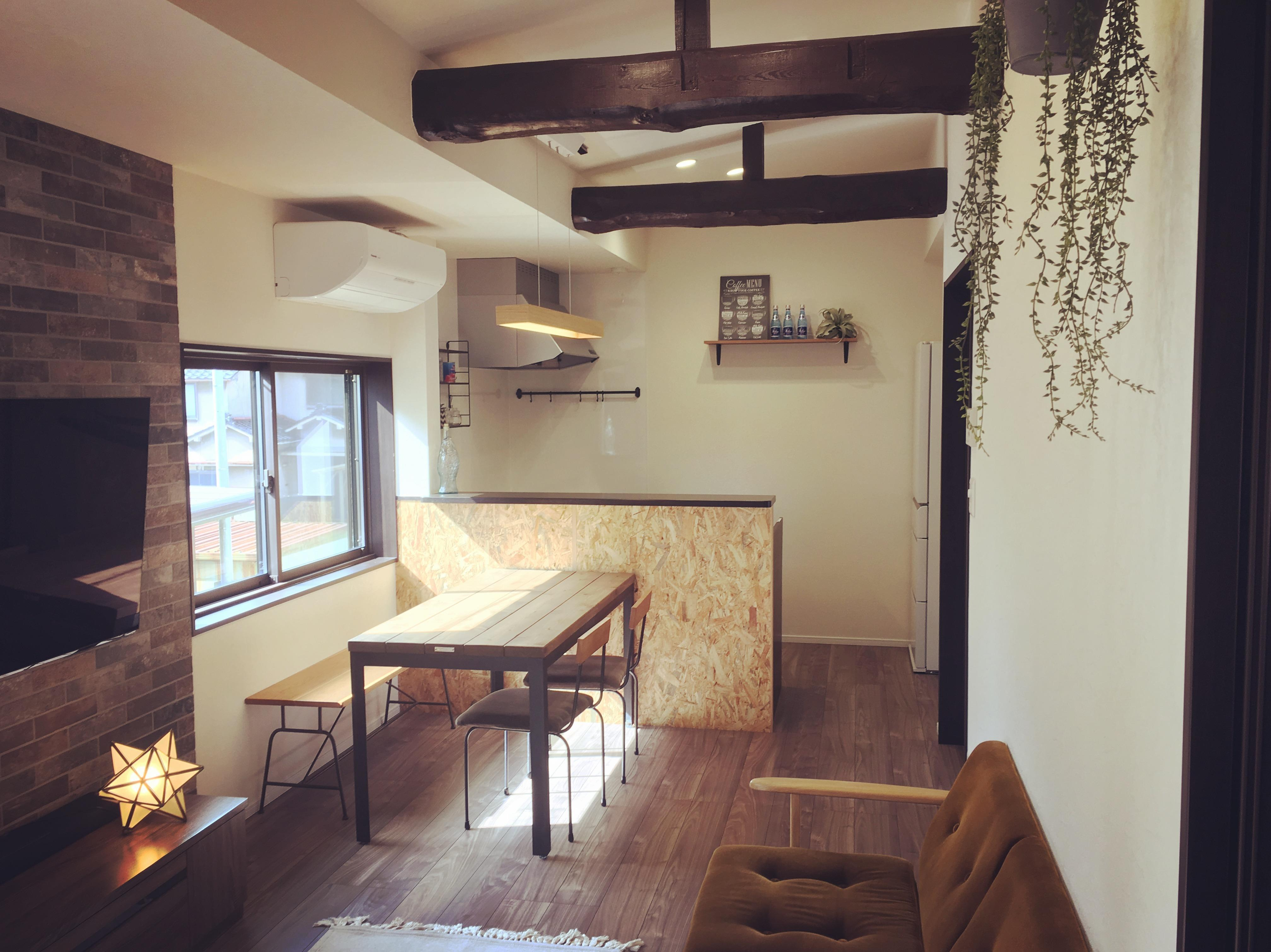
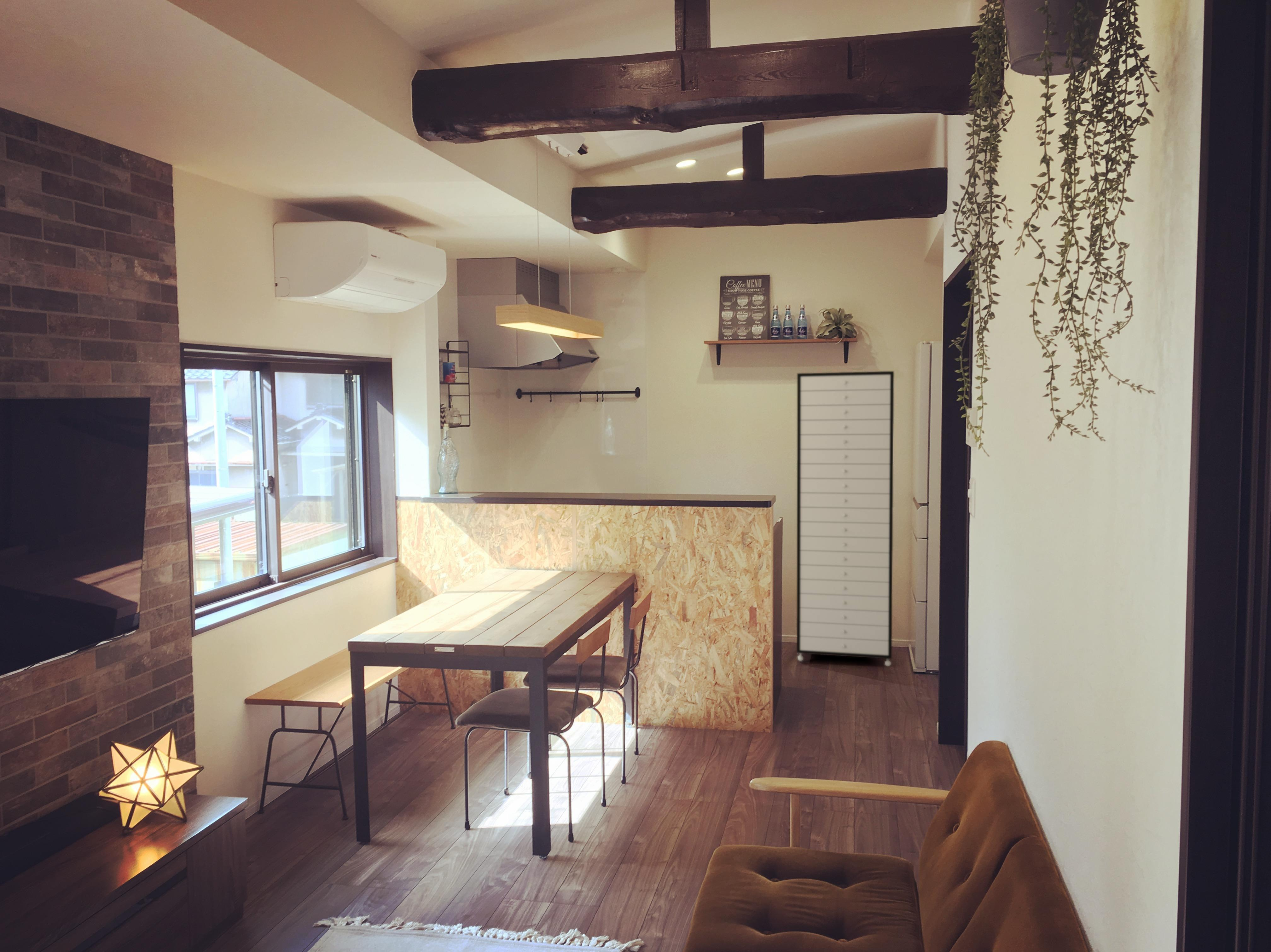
+ storage cabinet [796,371,894,666]
